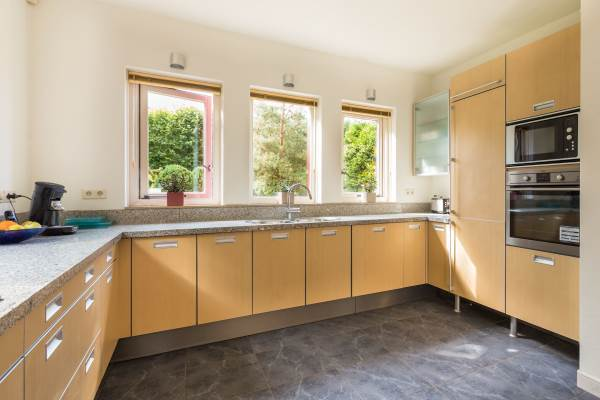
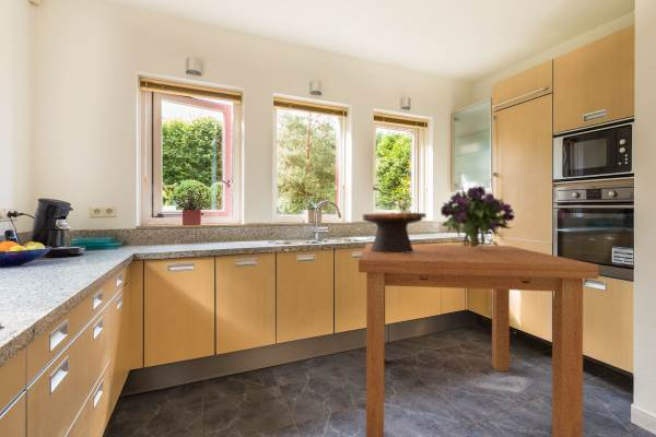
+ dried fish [361,212,427,253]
+ dining table [358,243,599,437]
+ bouquet [440,185,516,249]
